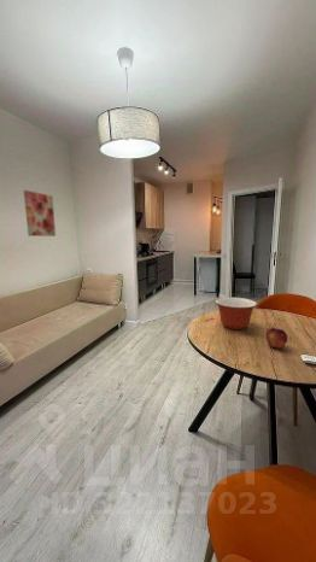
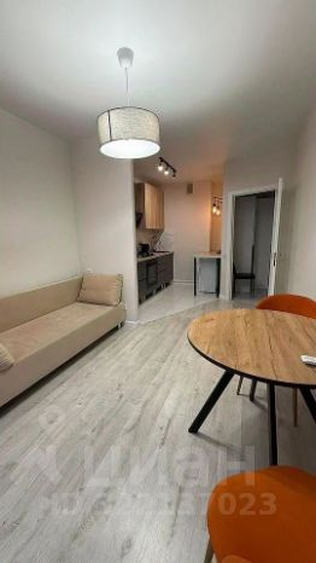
- mixing bowl [215,297,258,330]
- fruit [264,326,288,350]
- wall art [23,189,57,238]
